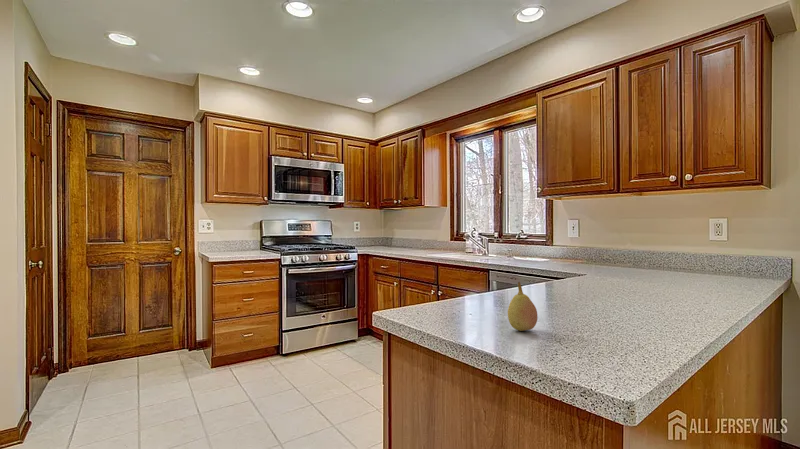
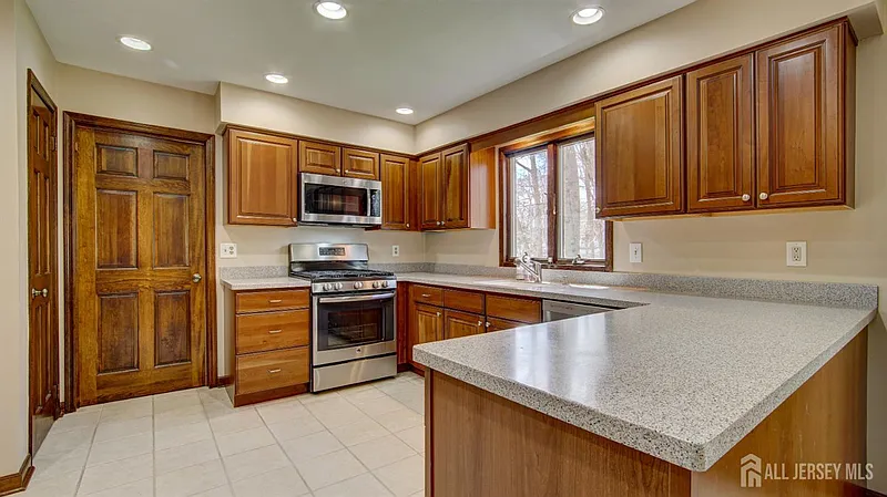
- fruit [507,281,539,332]
